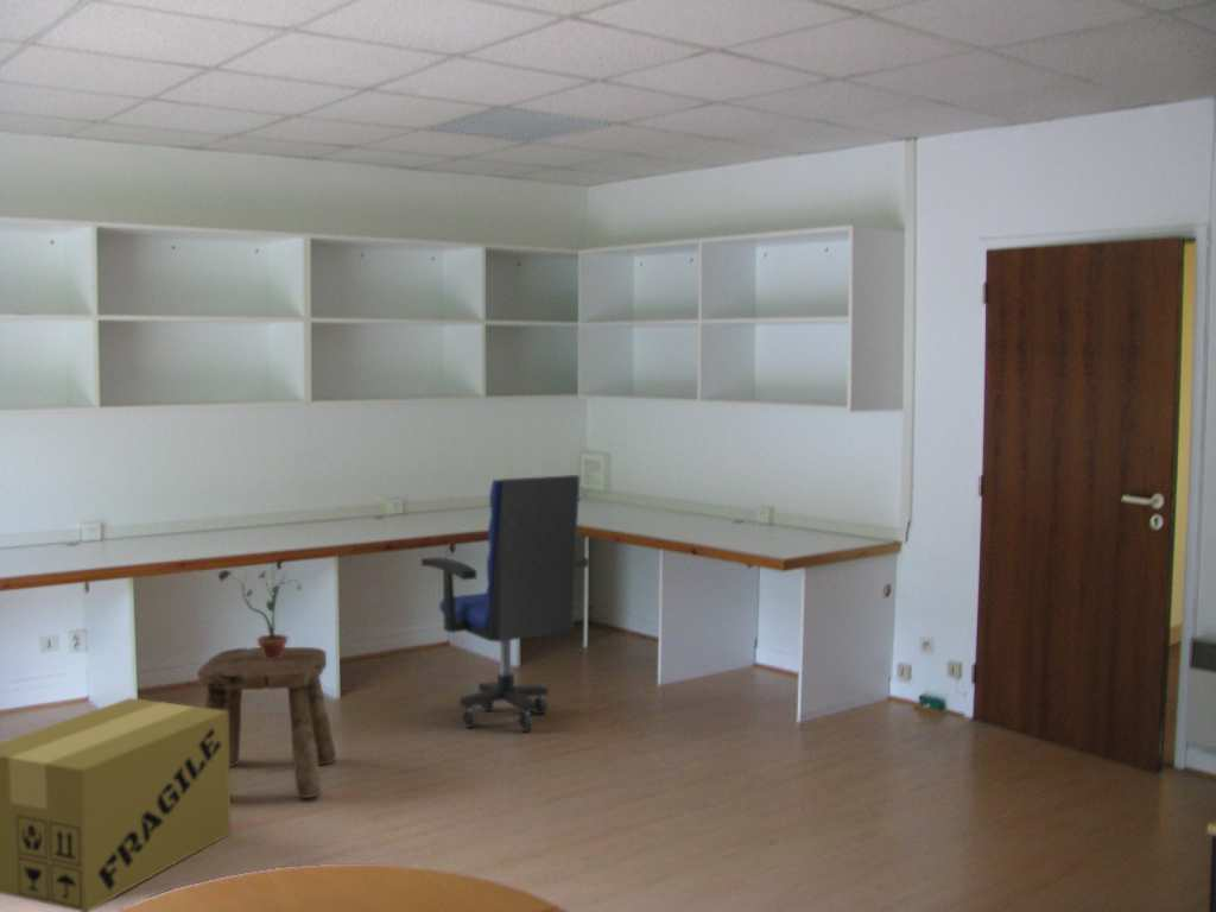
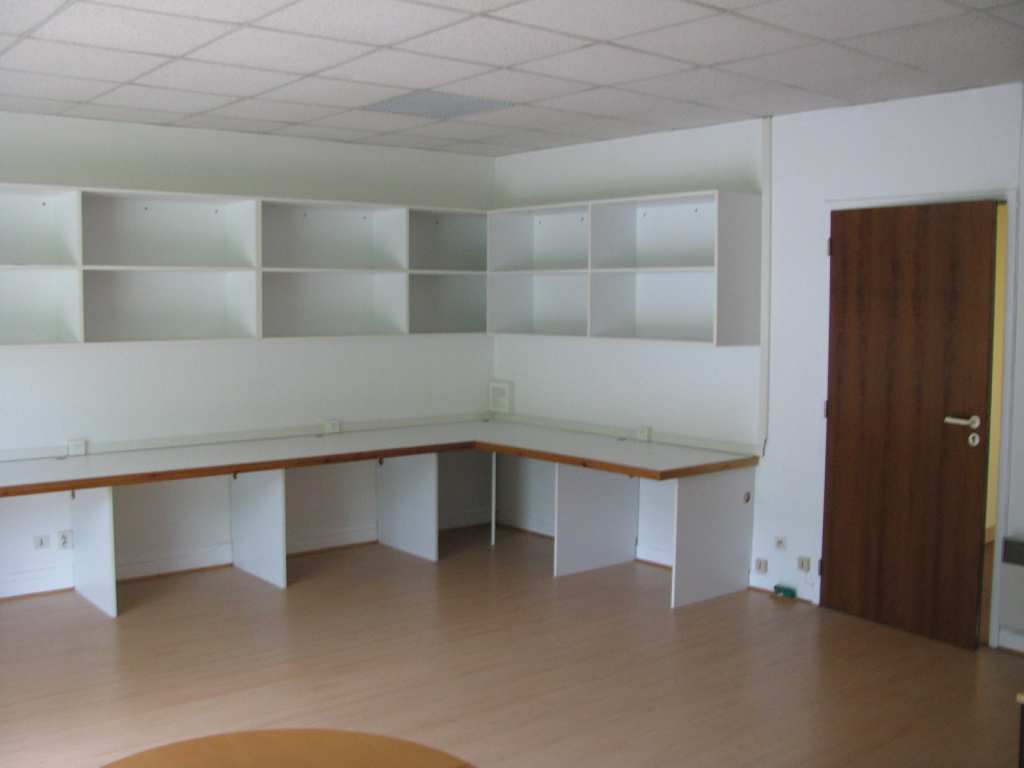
- potted plant [216,568,303,660]
- office chair [420,474,590,733]
- stool [196,646,337,799]
- cardboard box [0,697,232,912]
